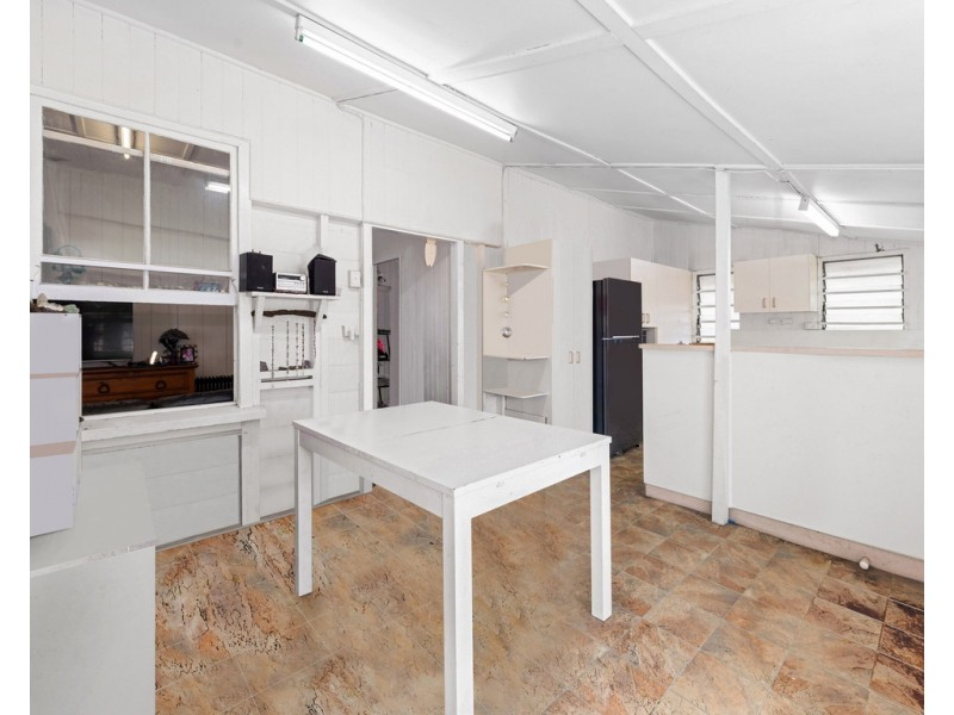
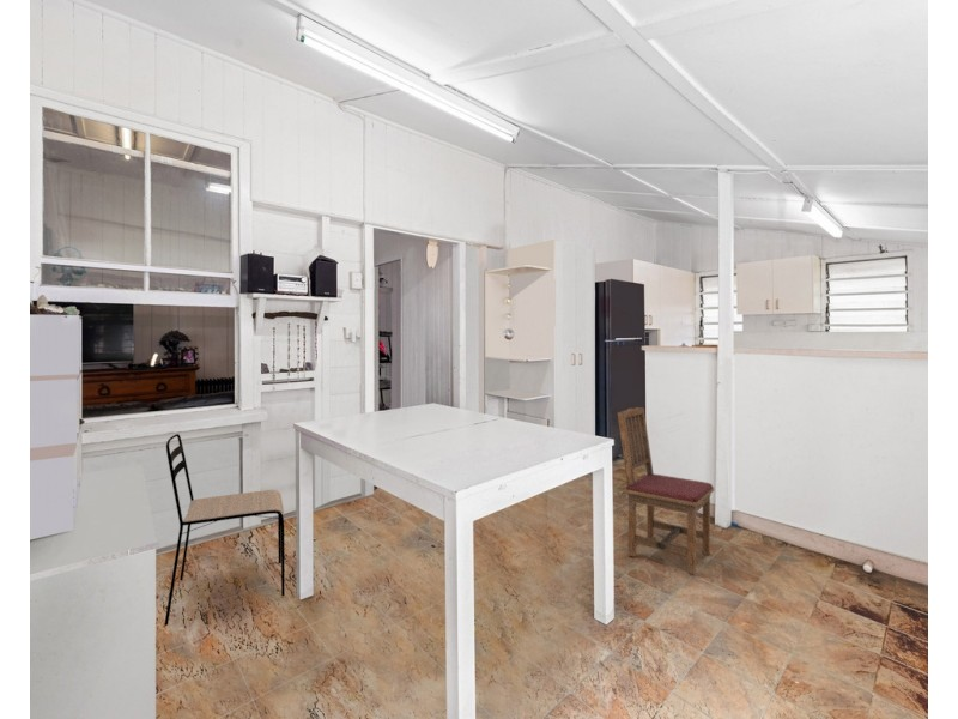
+ dining chair [617,406,715,575]
+ dining chair [163,433,286,627]
